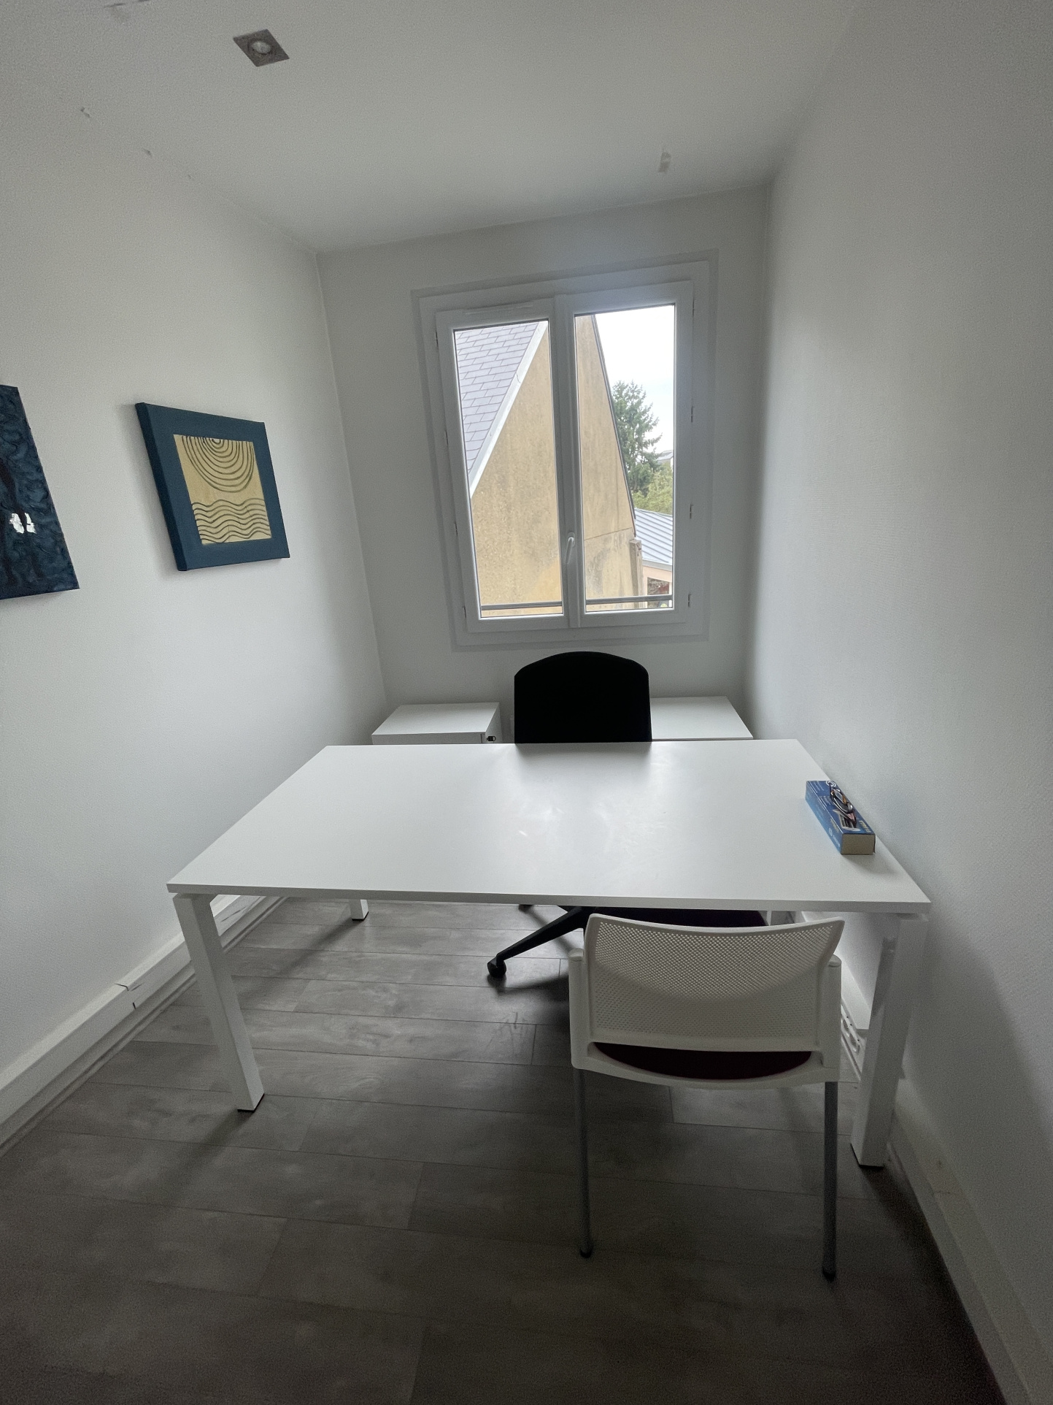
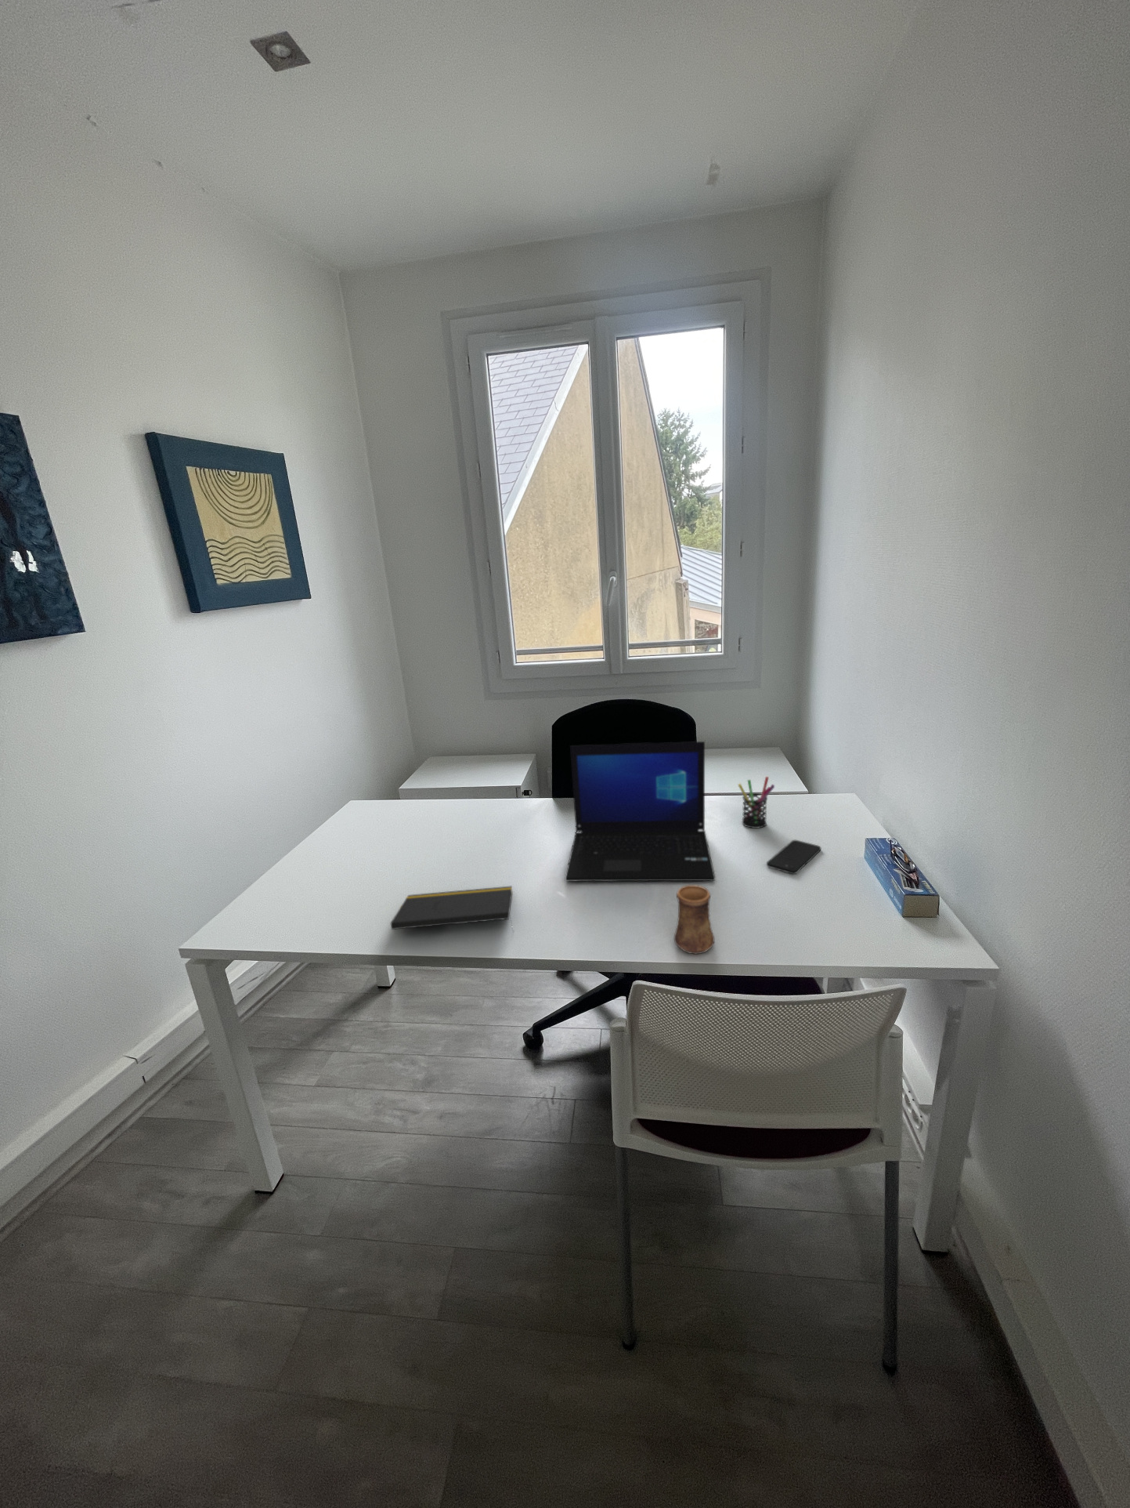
+ notepad [391,885,514,932]
+ pen holder [737,775,775,829]
+ cup [673,885,715,955]
+ smartphone [766,839,821,875]
+ laptop [565,741,716,882]
